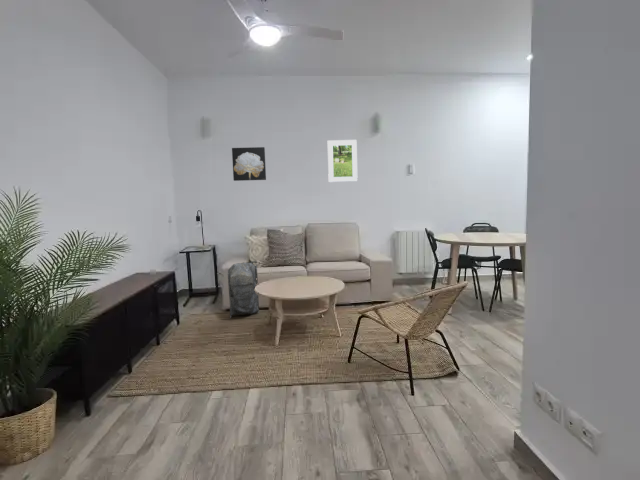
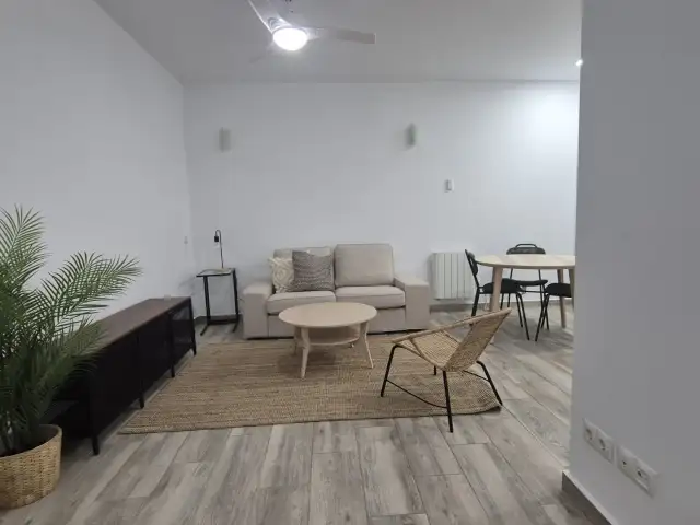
- wall art [231,146,267,182]
- buddha head [227,260,260,319]
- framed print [327,139,359,183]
